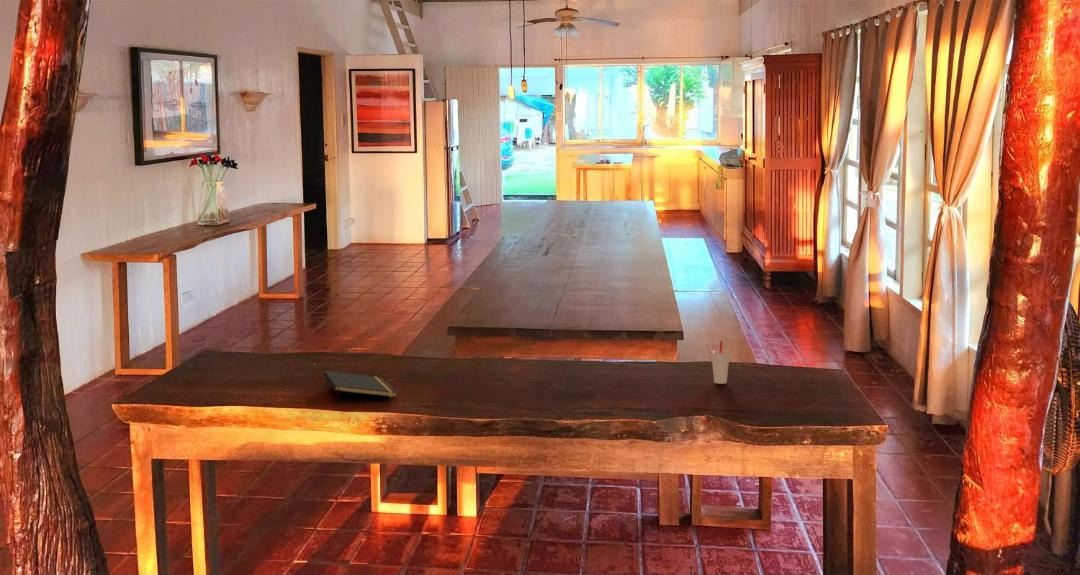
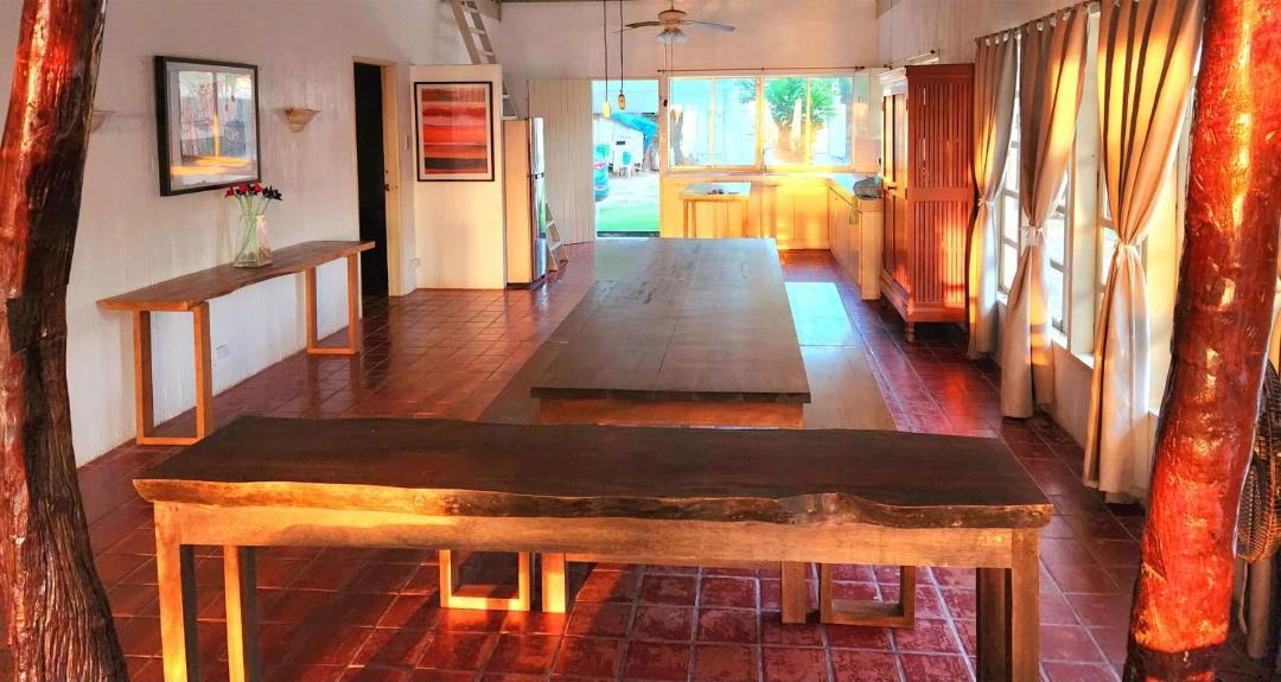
- cup [710,339,731,385]
- notepad [322,370,398,404]
